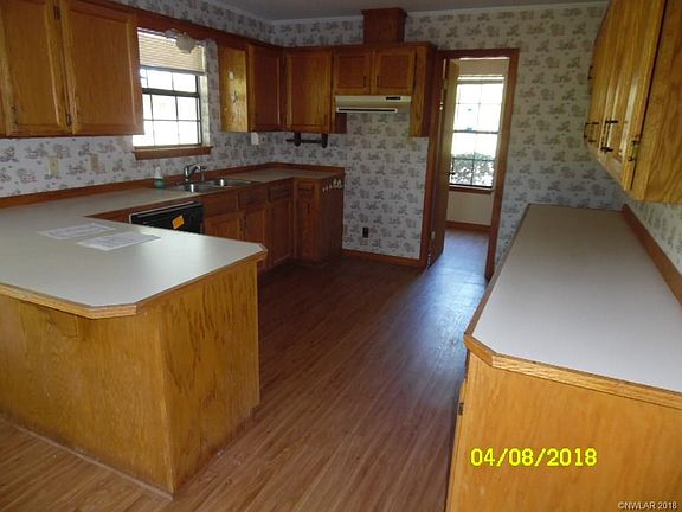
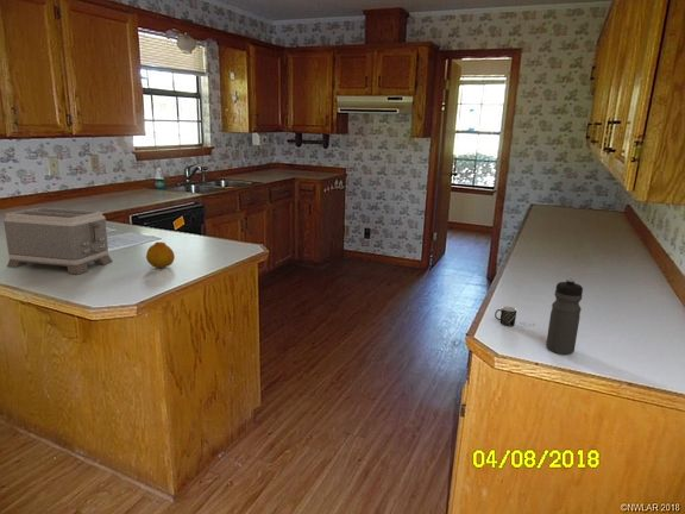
+ toaster [2,207,114,275]
+ fruit [145,240,176,269]
+ mug [494,306,536,327]
+ water bottle [545,277,584,356]
